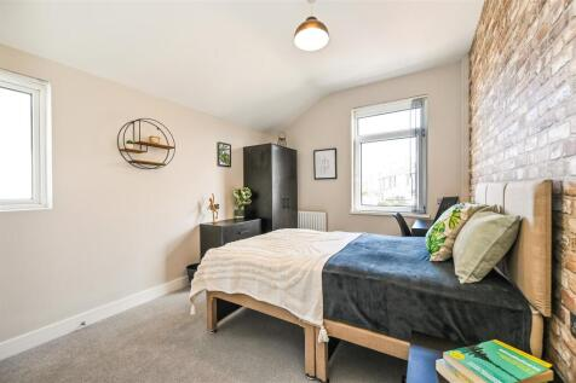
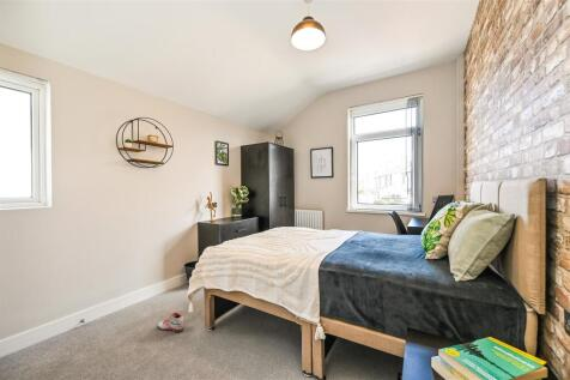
+ sneaker [156,312,184,334]
